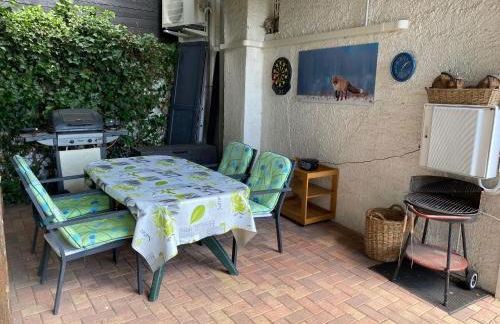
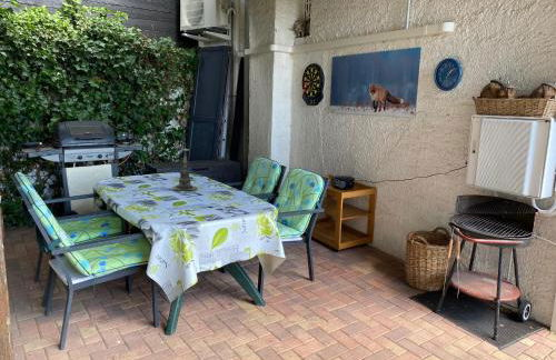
+ candle holder [172,142,198,191]
